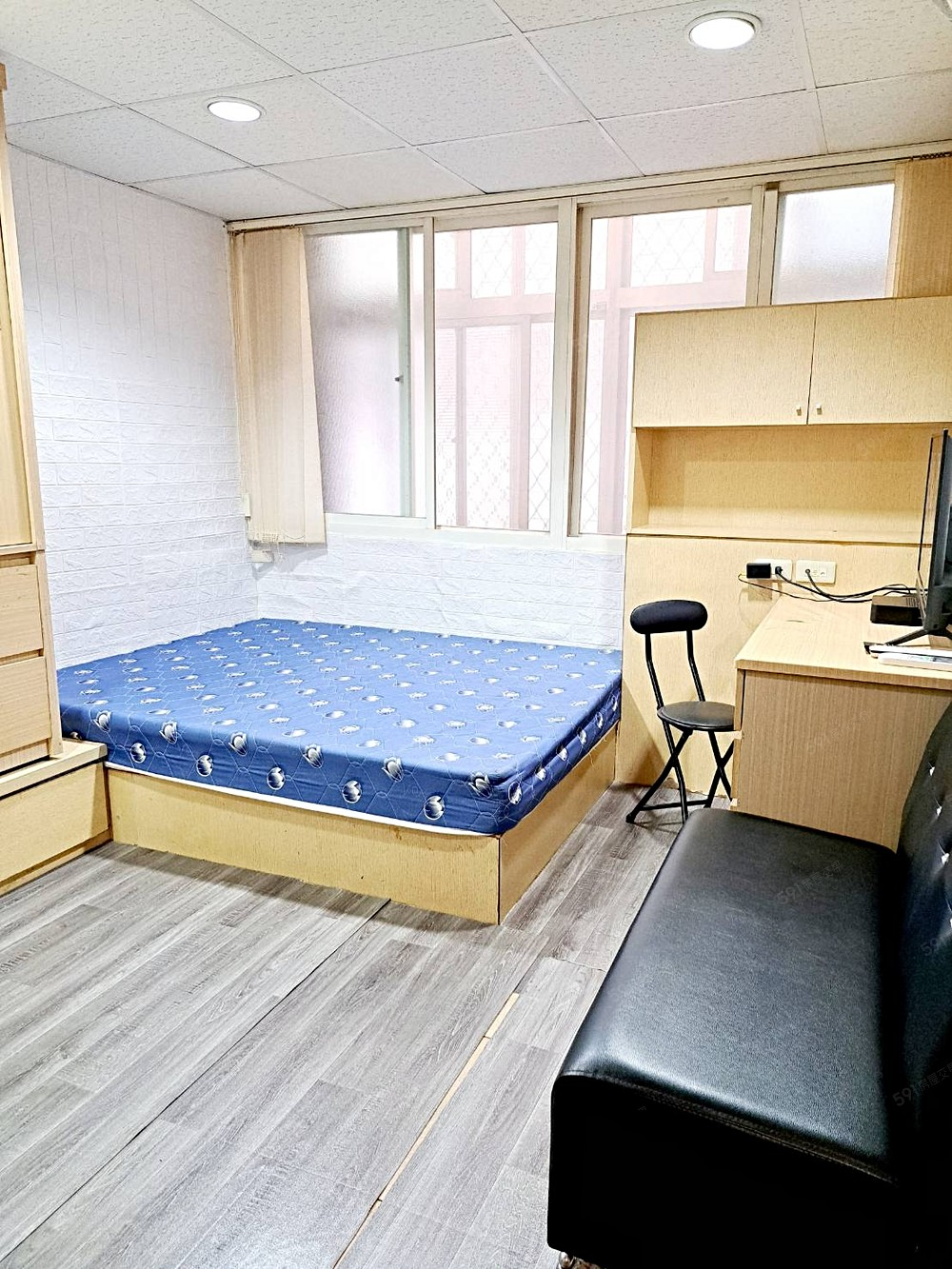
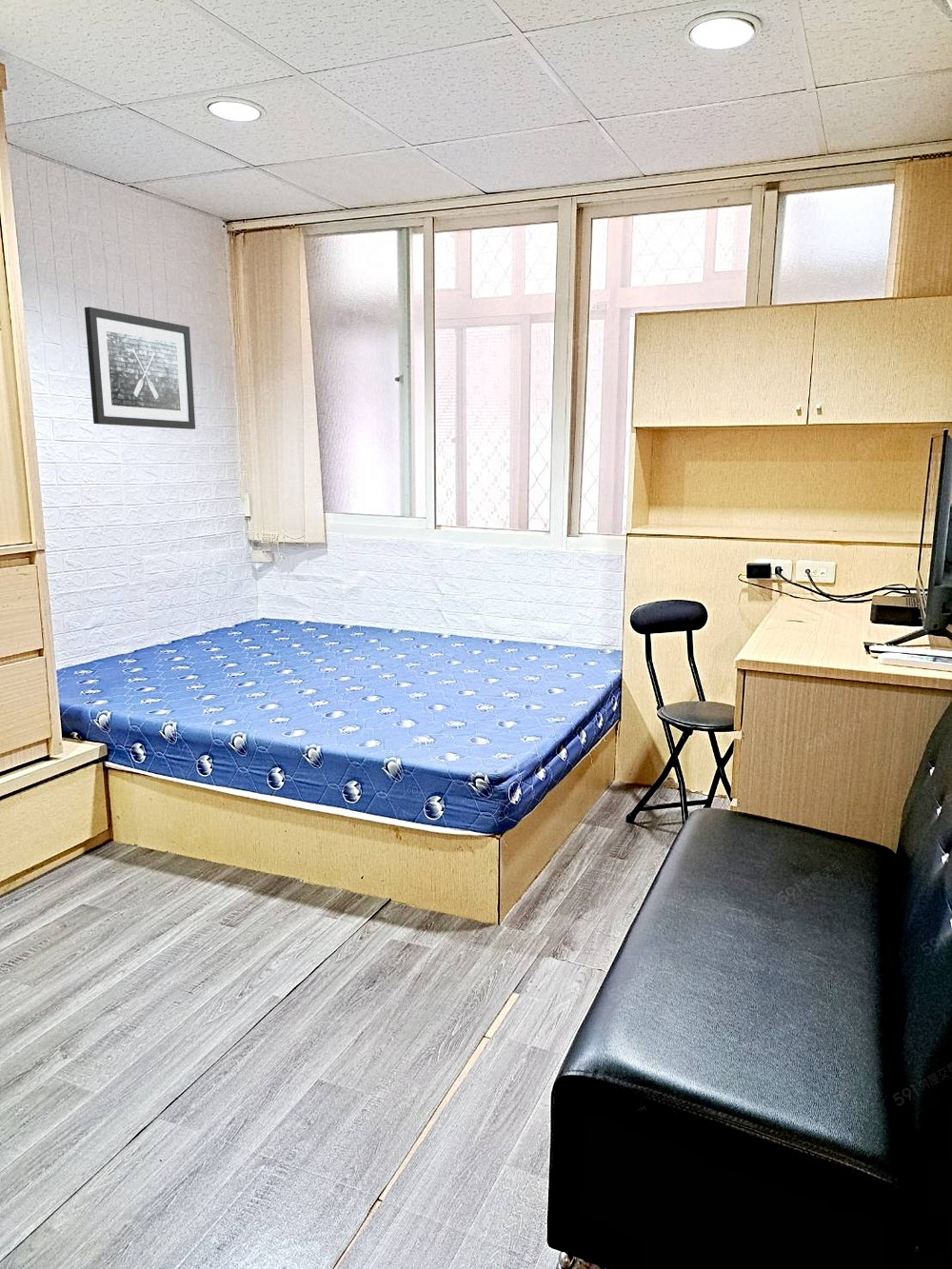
+ wall art [84,306,196,430]
